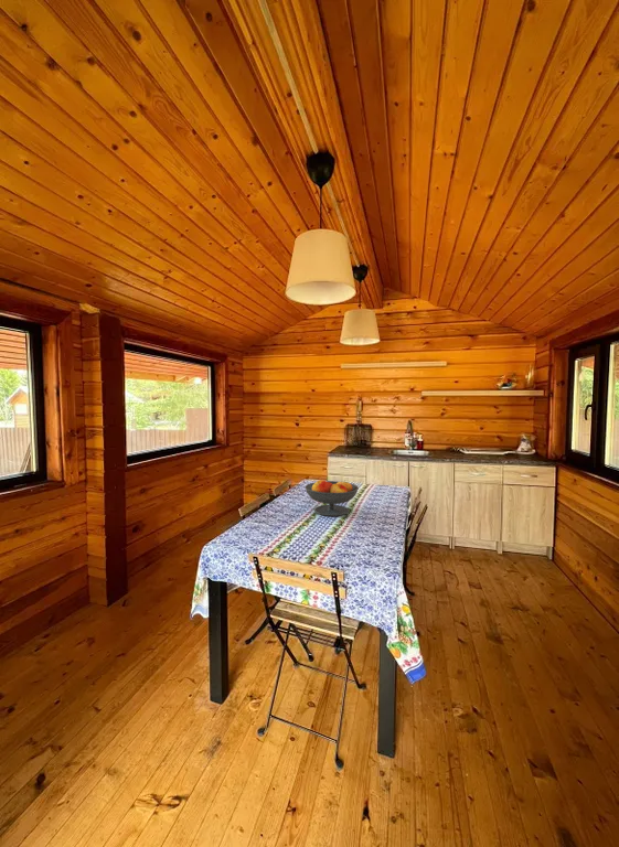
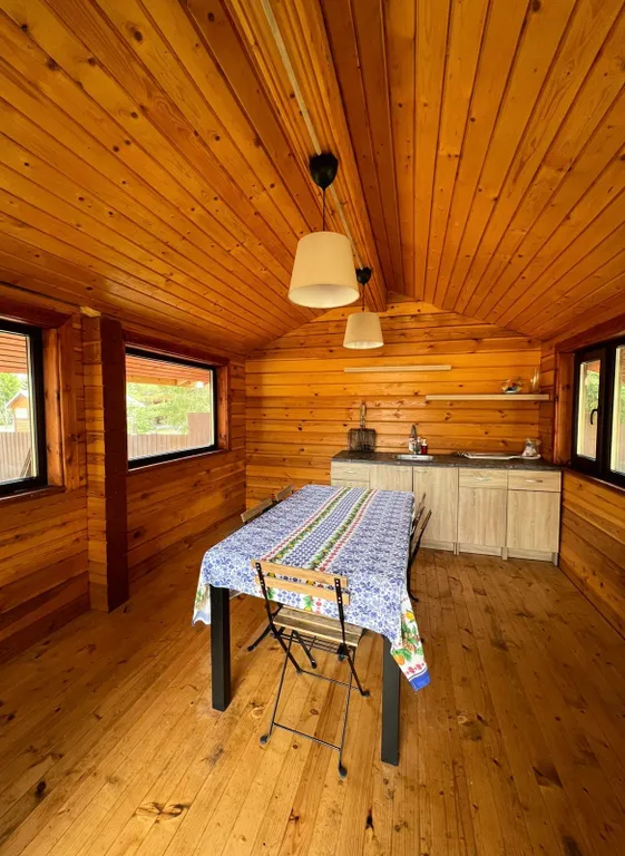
- fruit bowl [305,479,360,517]
